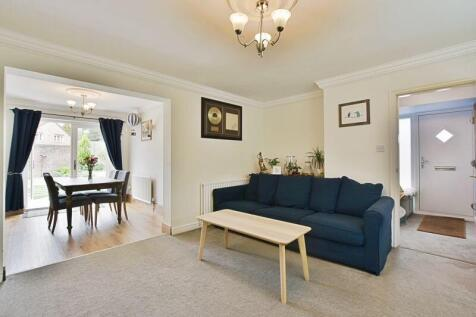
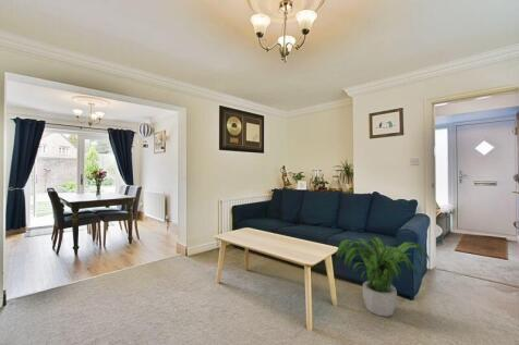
+ potted plant [336,236,431,318]
